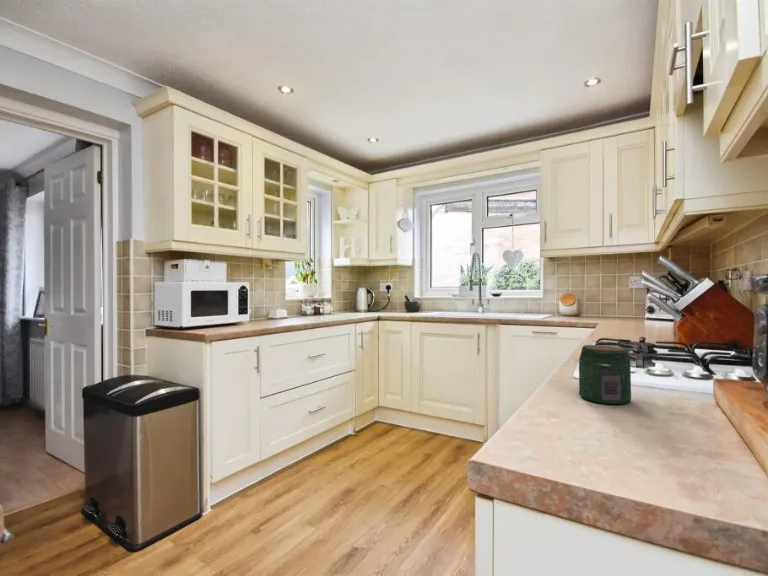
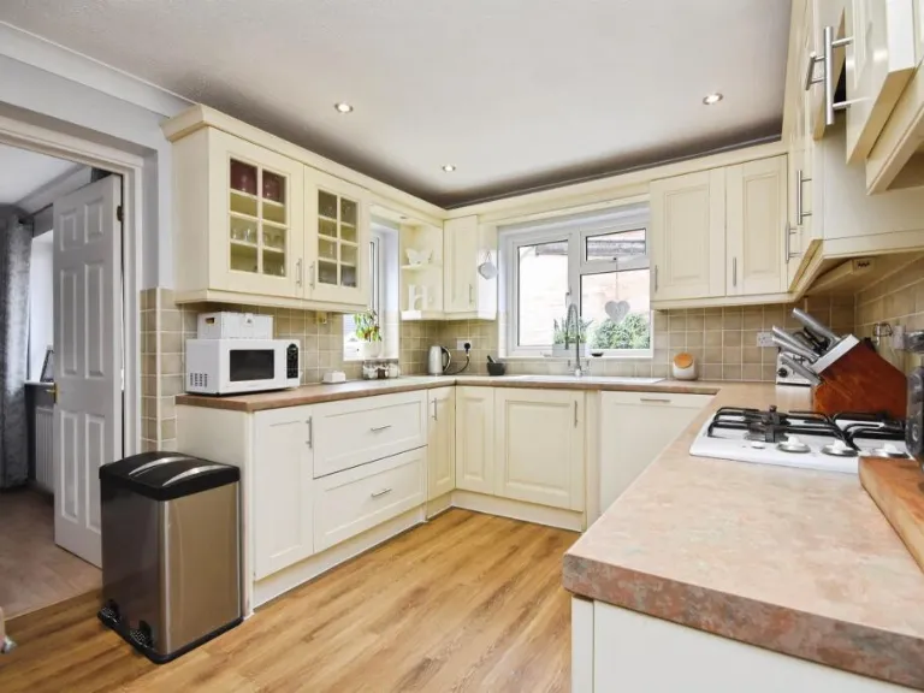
- jar [578,344,632,405]
